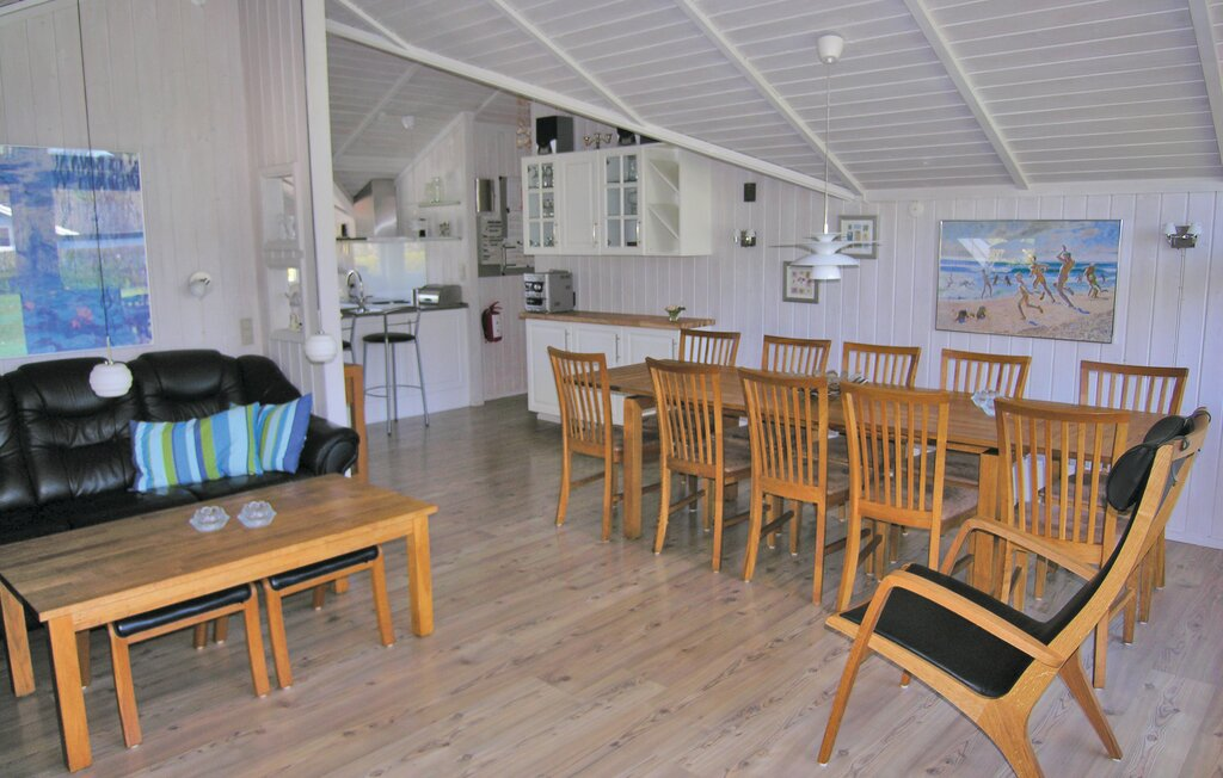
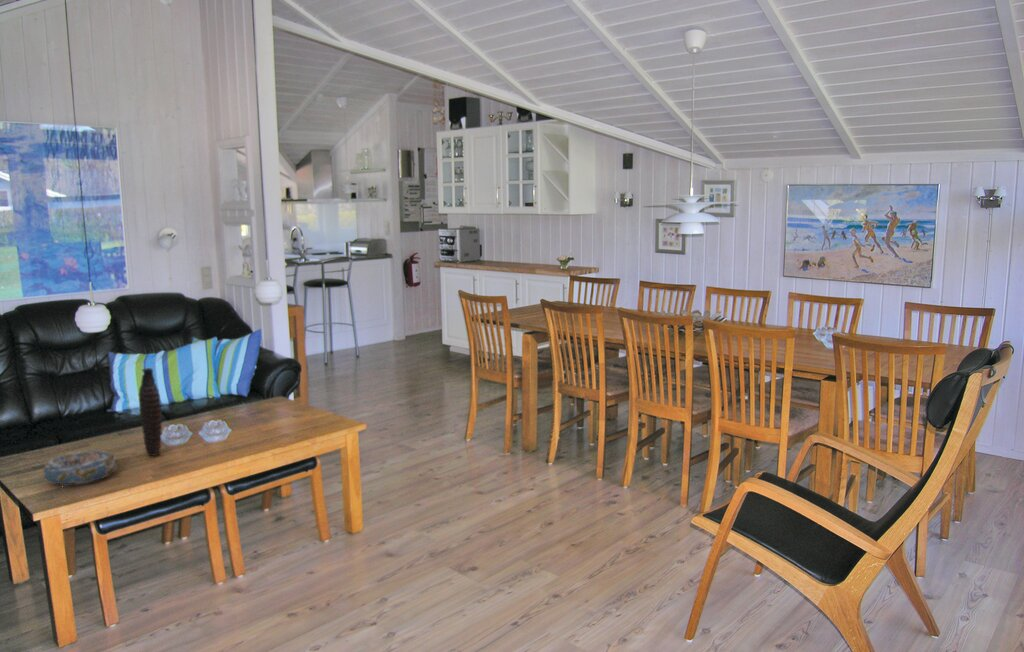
+ decorative vase [137,367,163,457]
+ decorative bowl [42,450,120,487]
